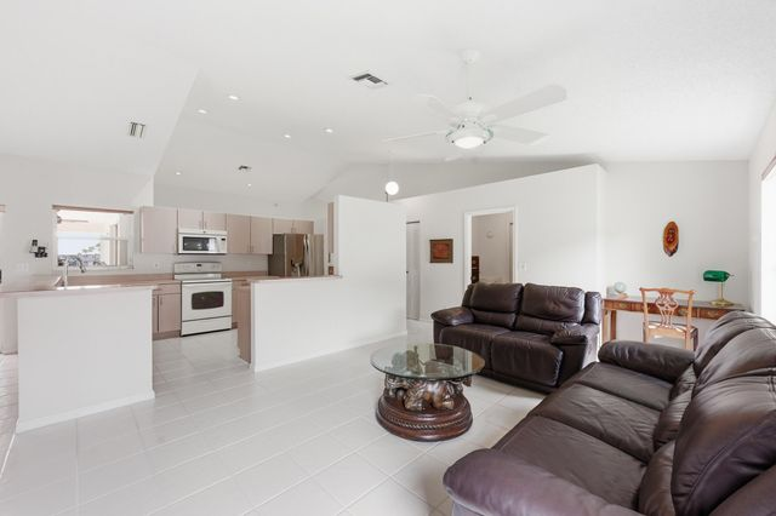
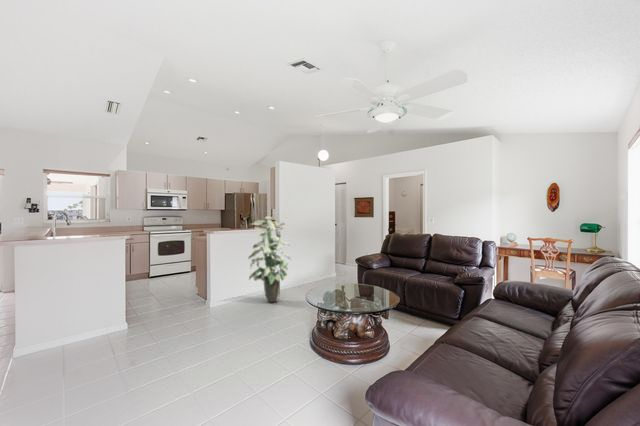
+ indoor plant [247,215,292,303]
